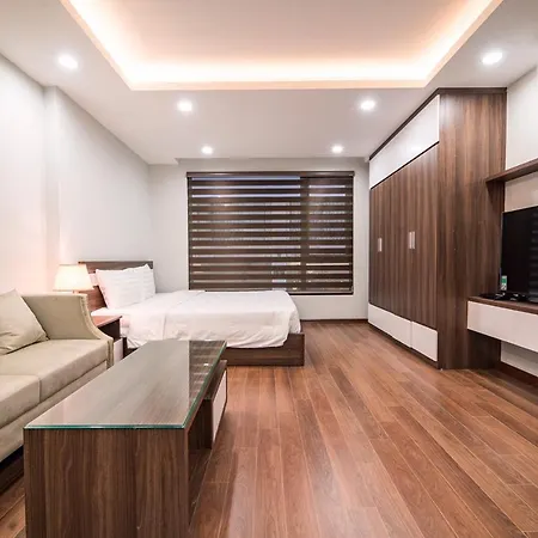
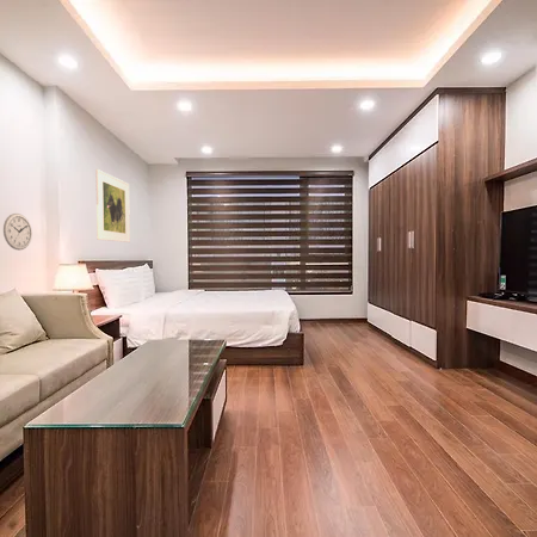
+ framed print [94,168,131,243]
+ wall clock [2,212,33,251]
